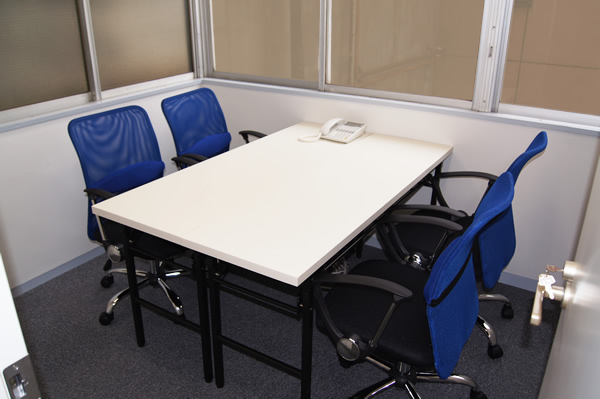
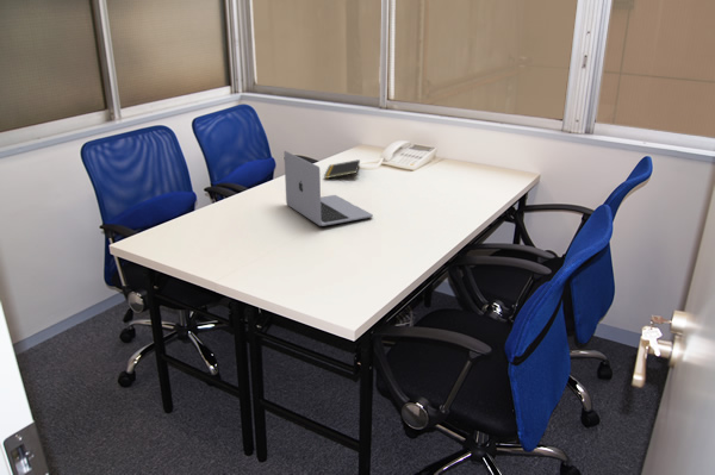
+ laptop [282,150,374,227]
+ notepad [323,158,361,180]
